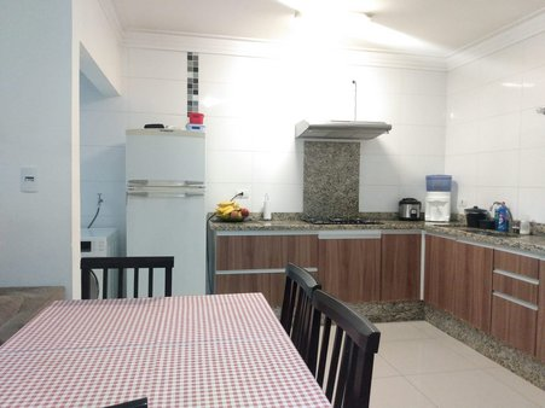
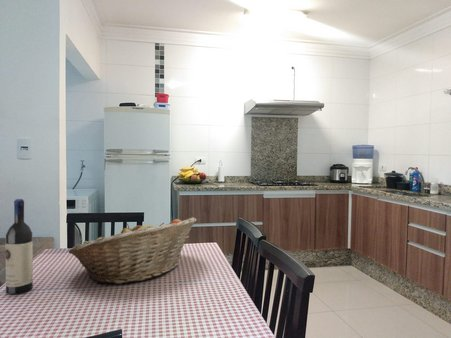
+ wine bottle [5,198,34,295]
+ fruit basket [68,216,197,285]
